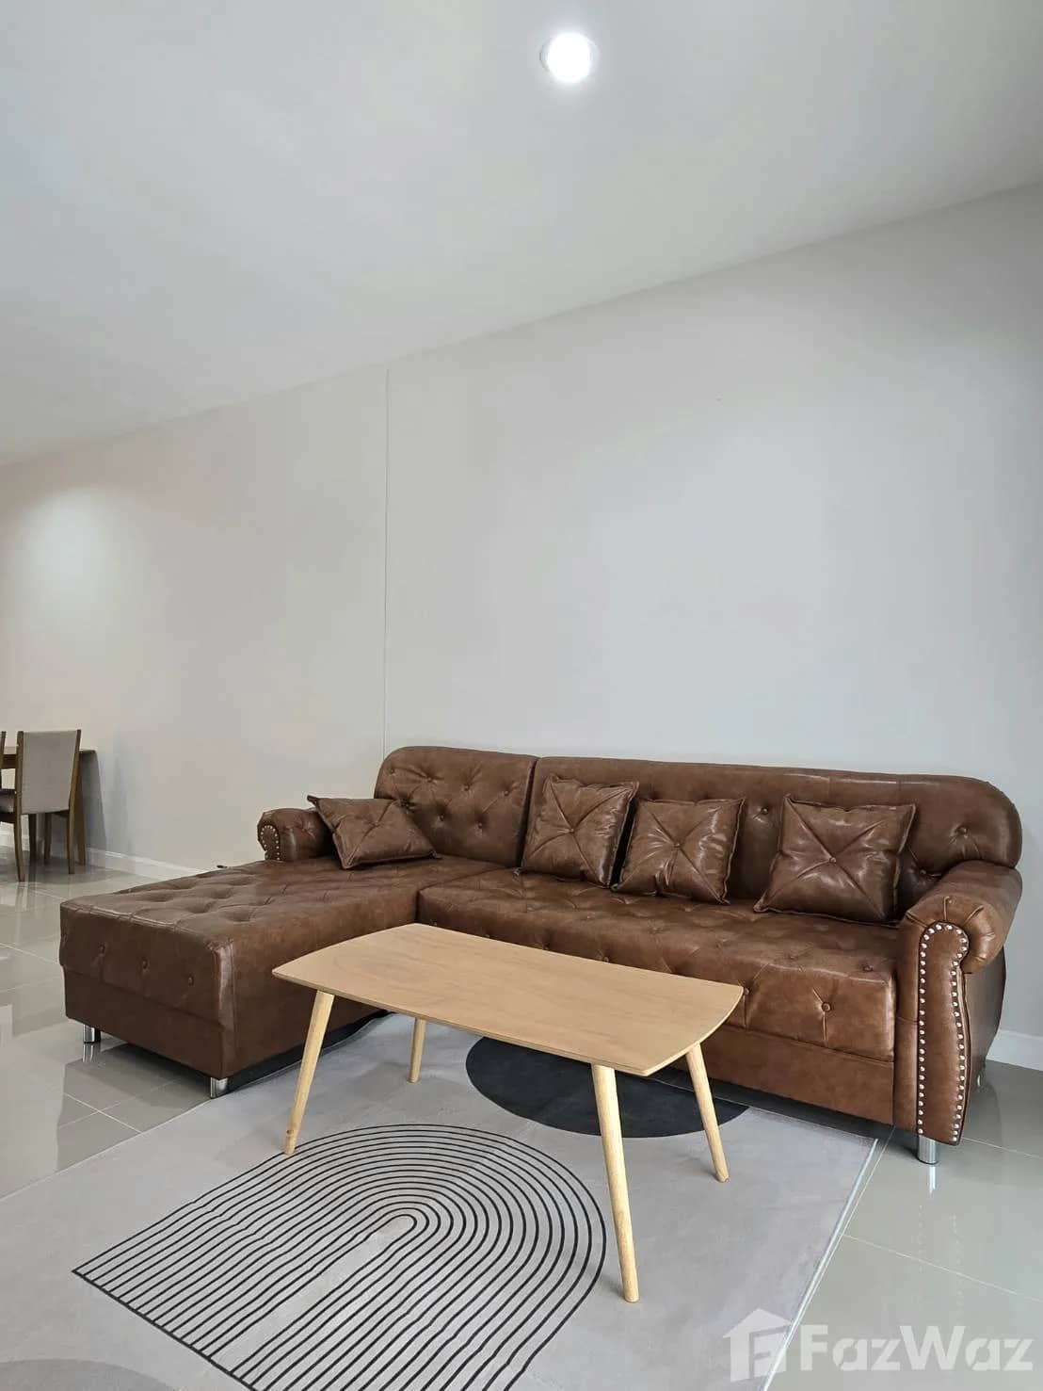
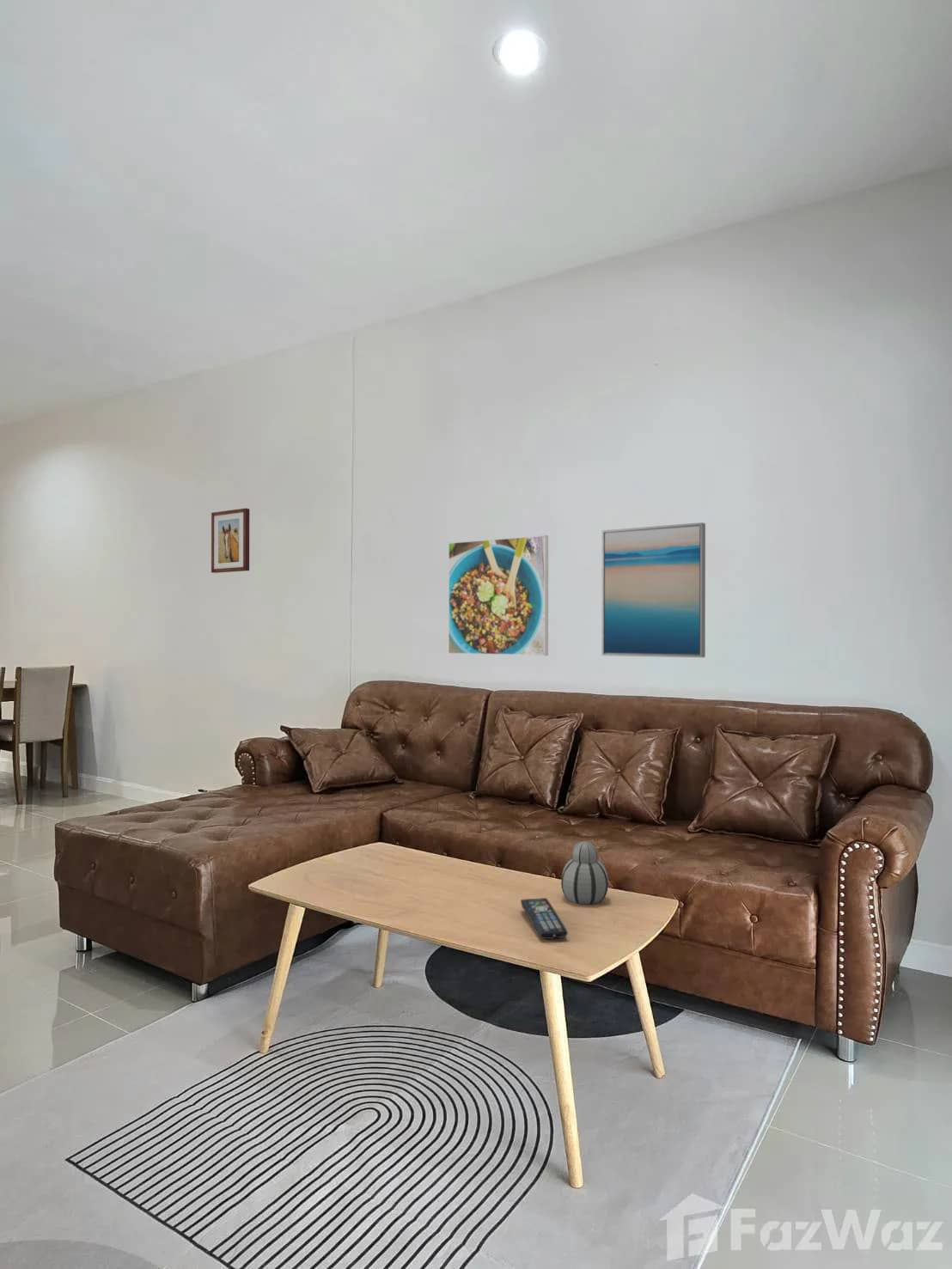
+ remote control [520,897,569,940]
+ wall art [211,508,250,574]
+ gourd [560,840,609,906]
+ wall art [601,522,706,658]
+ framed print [448,534,549,656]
